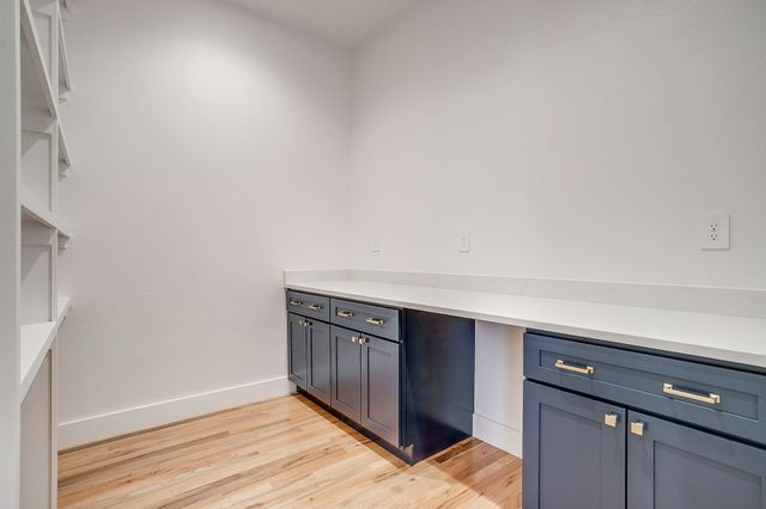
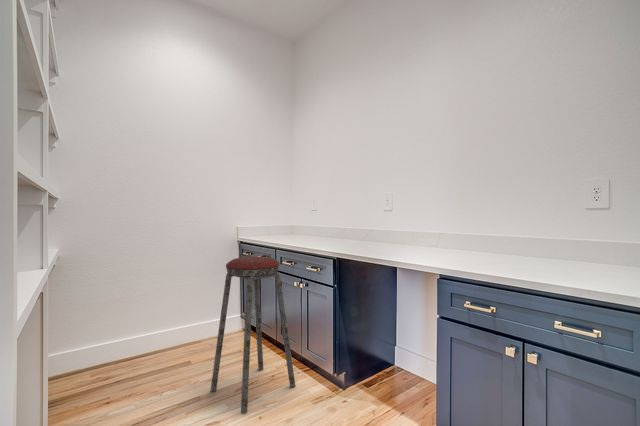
+ music stool [210,256,296,415]
